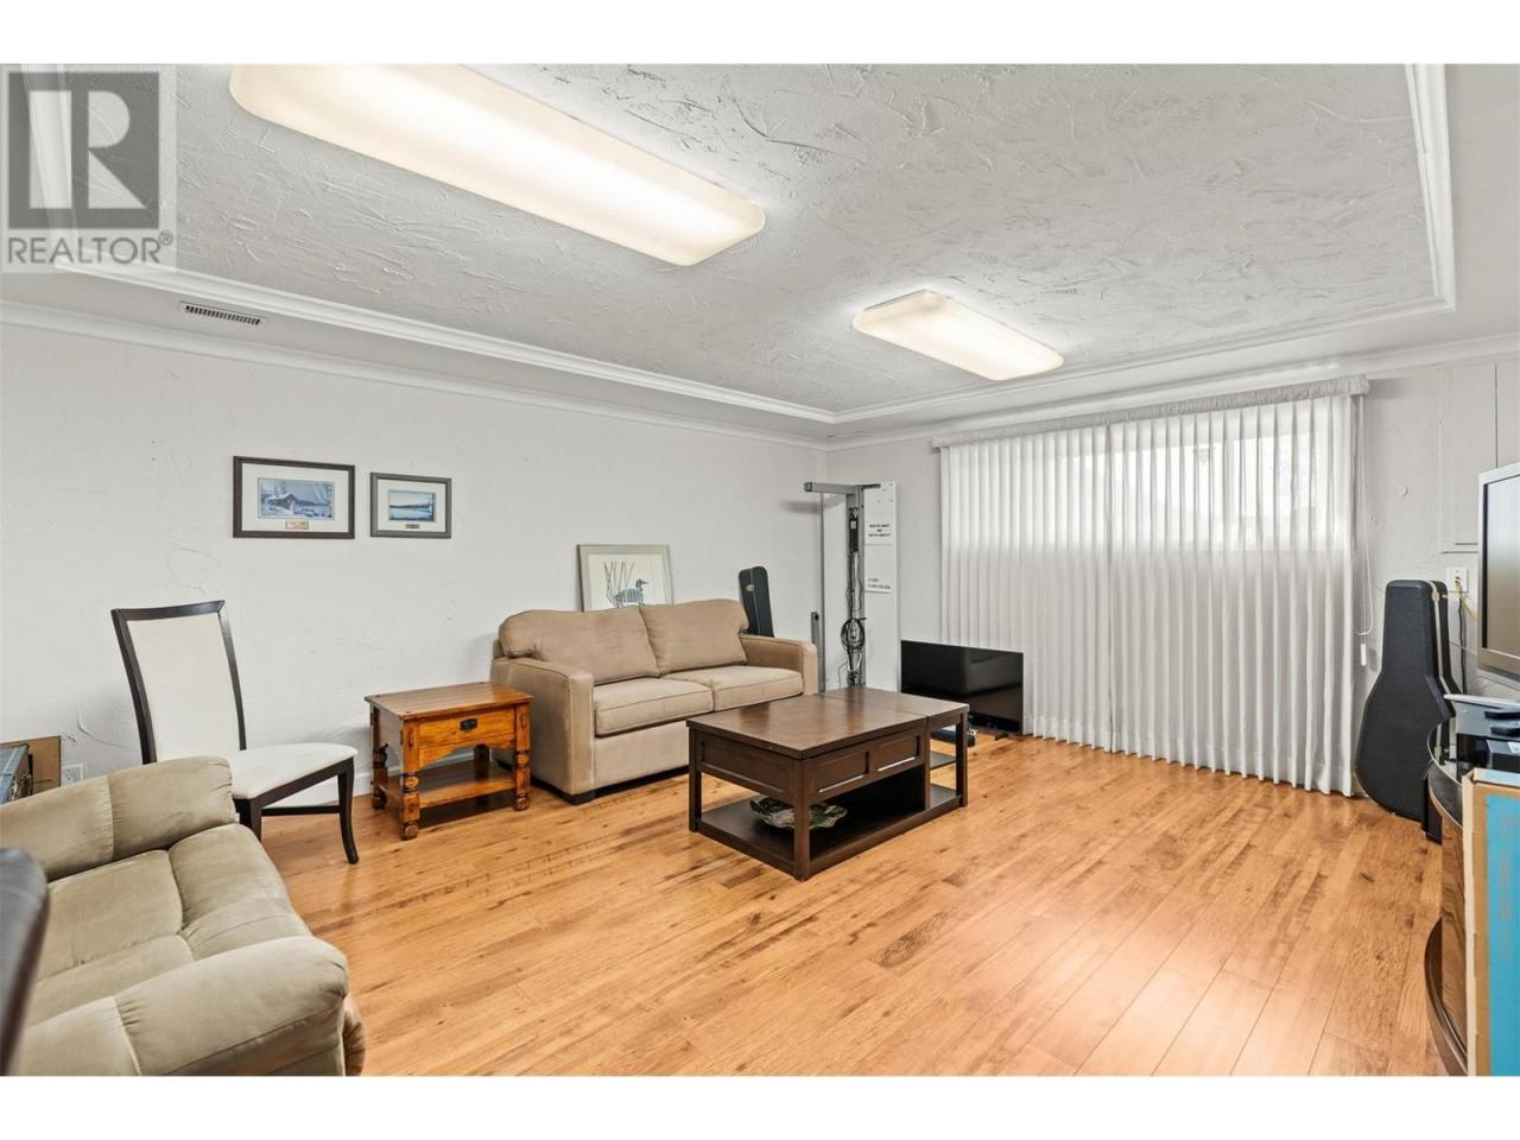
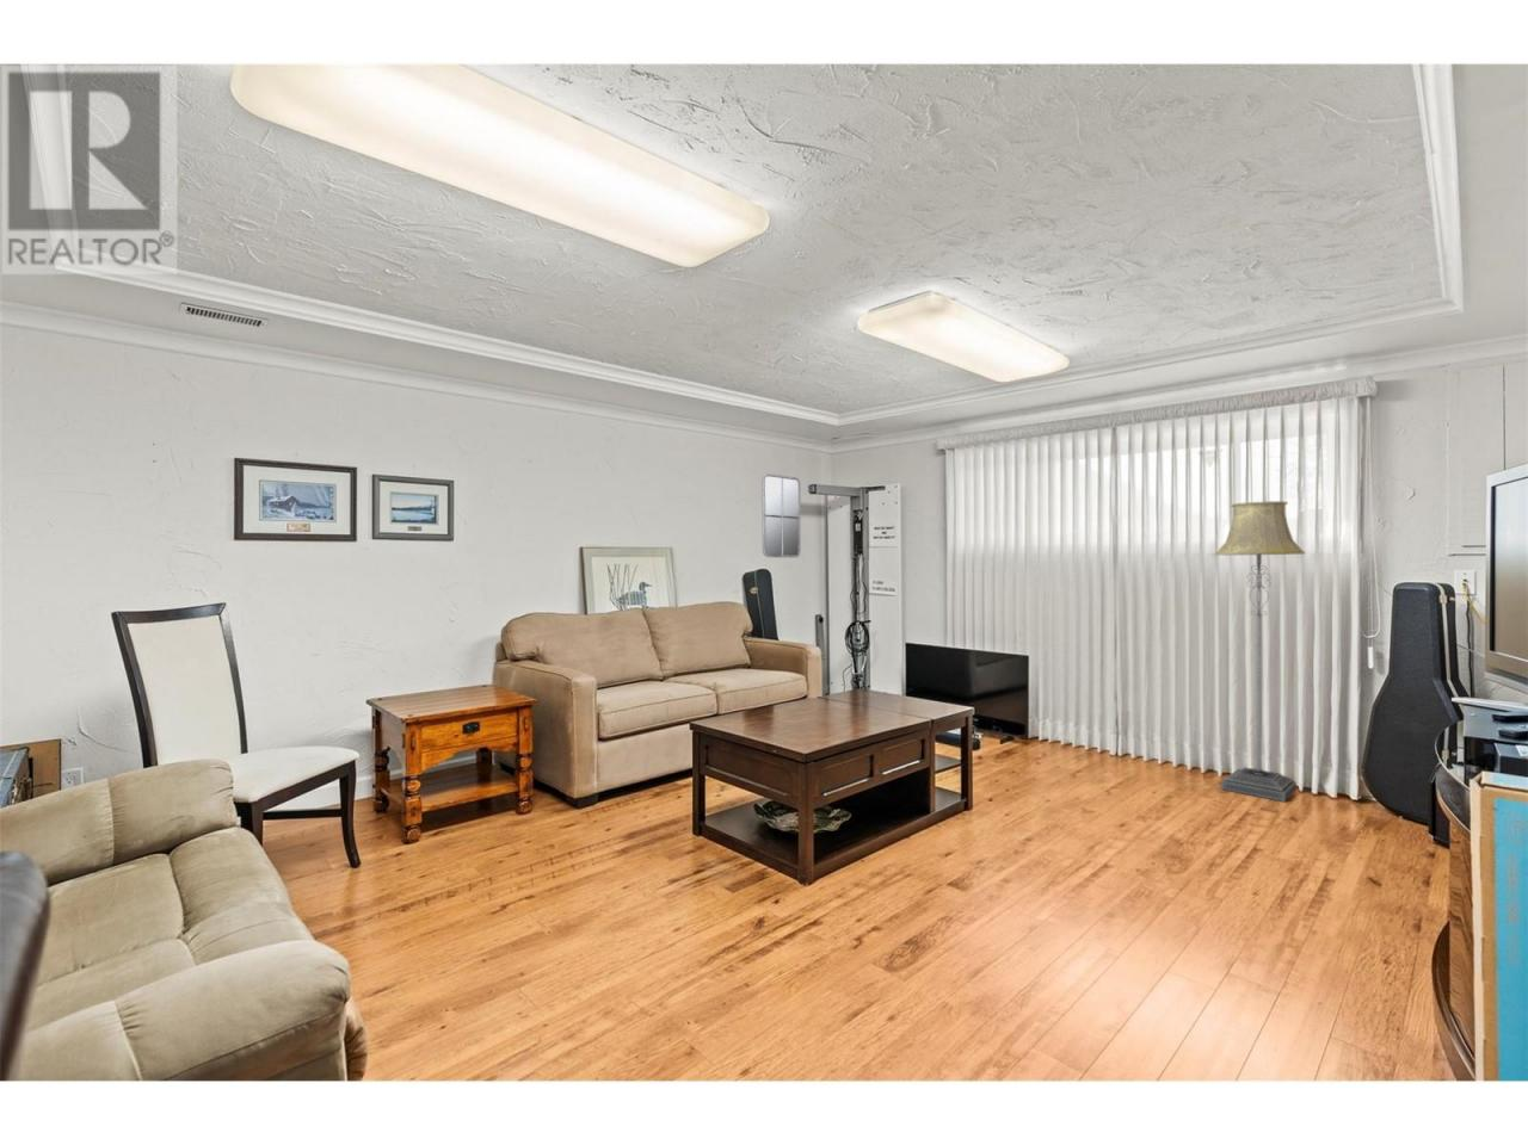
+ home mirror [762,473,803,558]
+ floor lamp [1214,500,1305,802]
